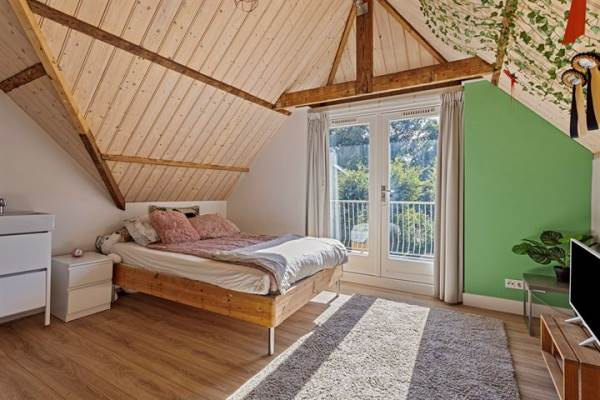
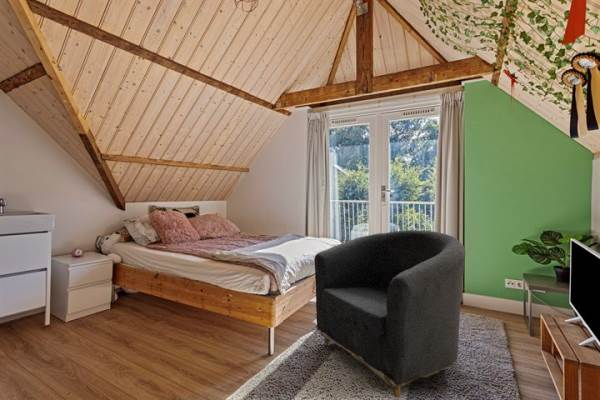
+ armchair [313,229,466,399]
